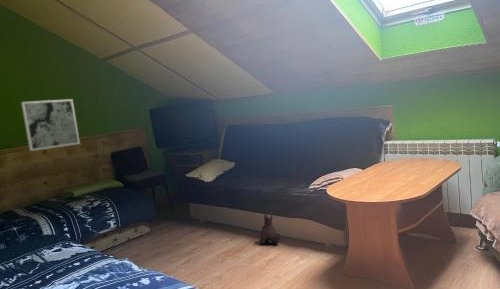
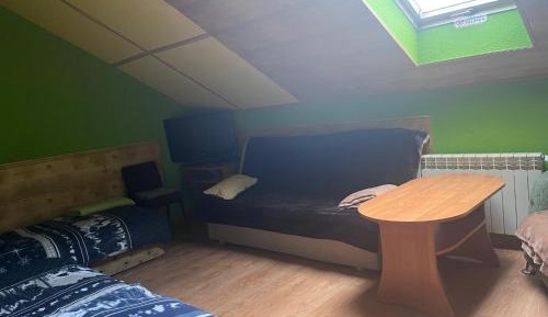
- plush toy [258,212,281,245]
- wall art [20,98,81,152]
